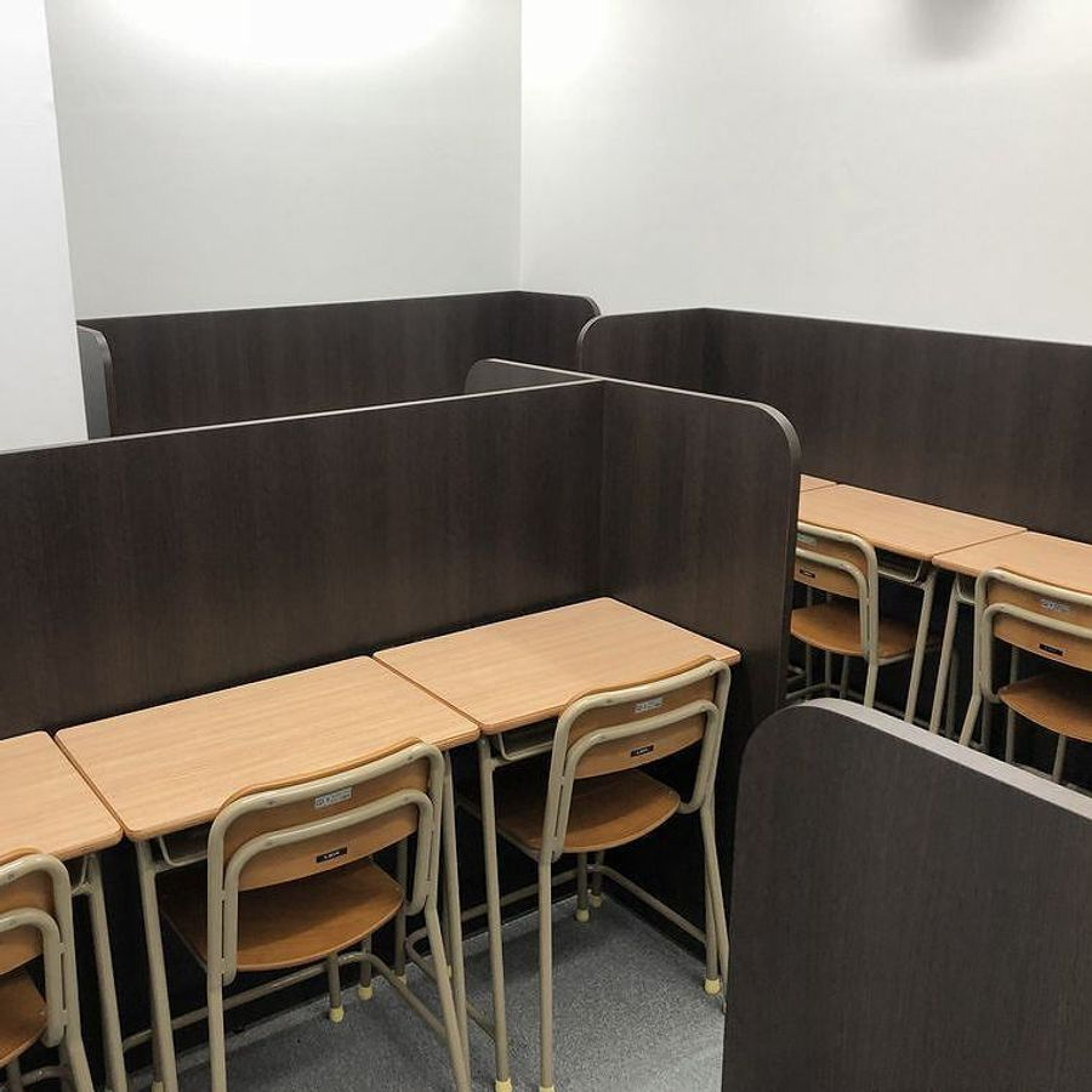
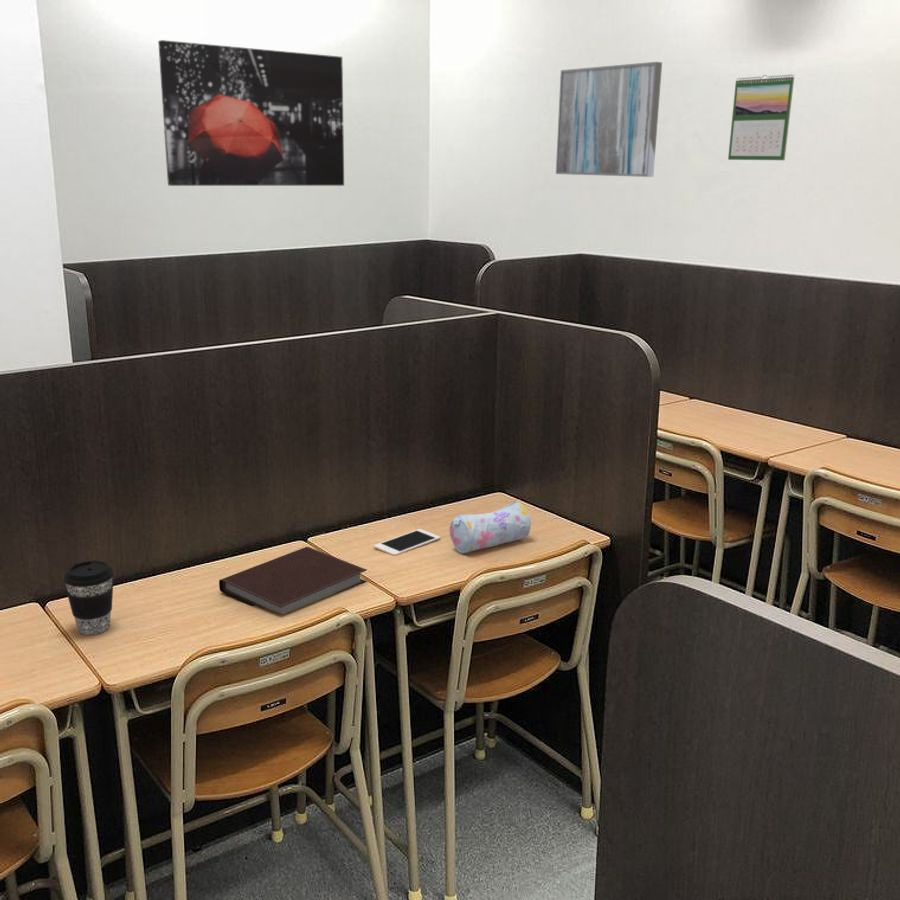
+ coffee cup [63,559,115,636]
+ cell phone [373,528,441,557]
+ wall art [555,61,663,178]
+ wall art [157,39,345,187]
+ pencil case [449,501,532,555]
+ calendar [727,74,795,161]
+ notebook [218,546,368,615]
